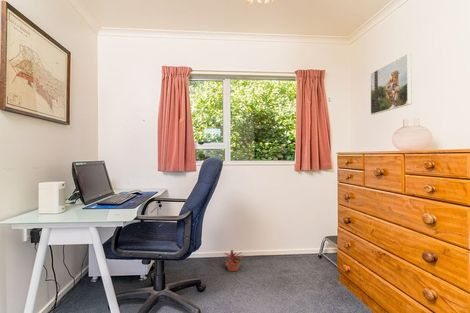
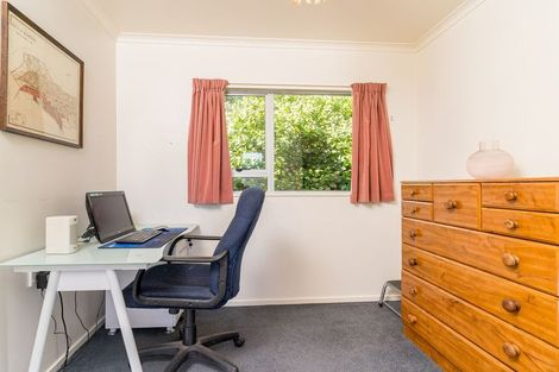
- potted plant [222,249,246,272]
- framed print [369,53,412,116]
